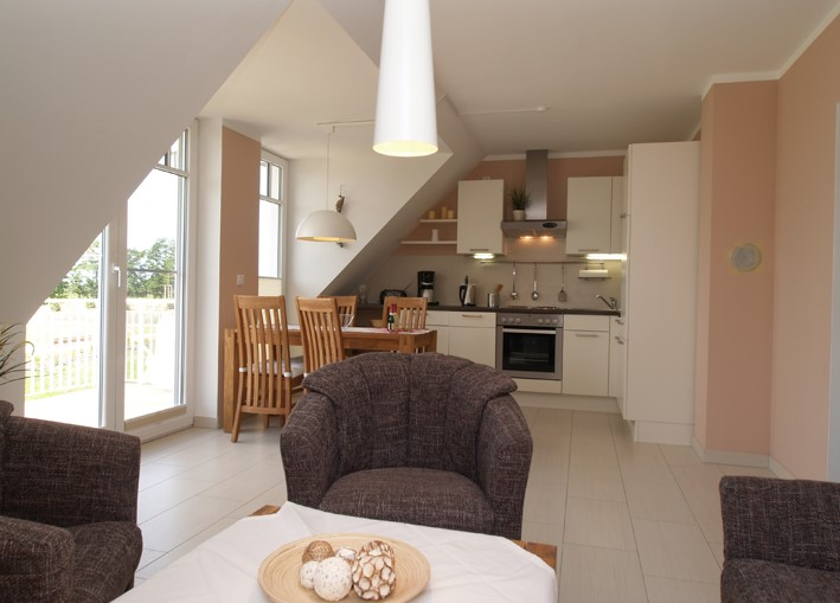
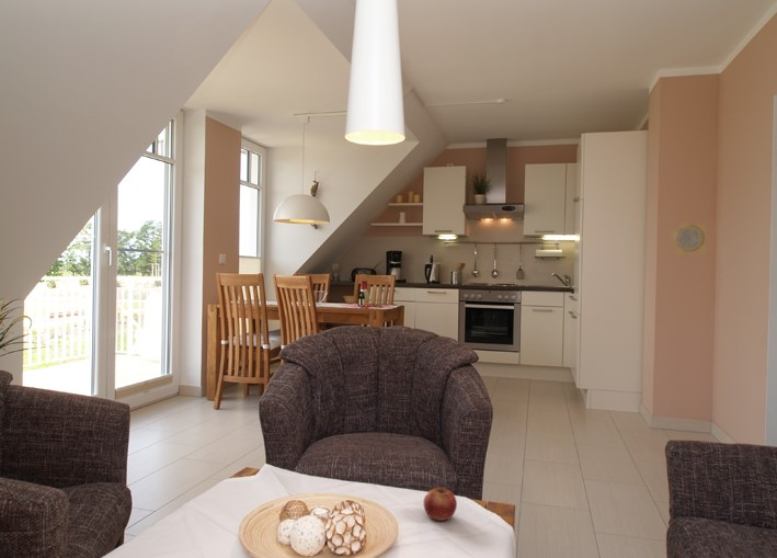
+ apple [423,485,458,522]
